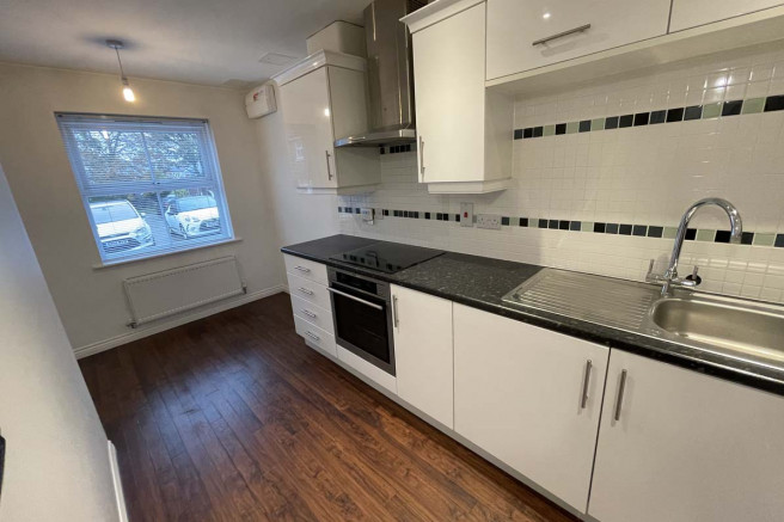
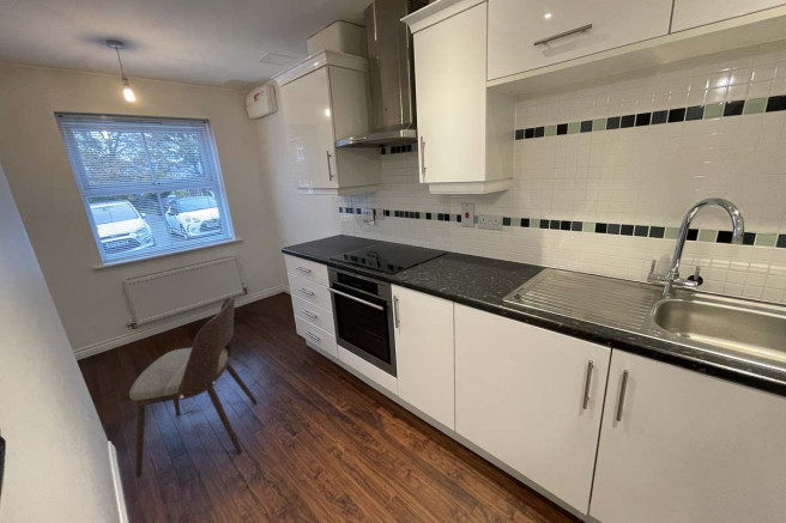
+ dining chair [128,296,259,479]
